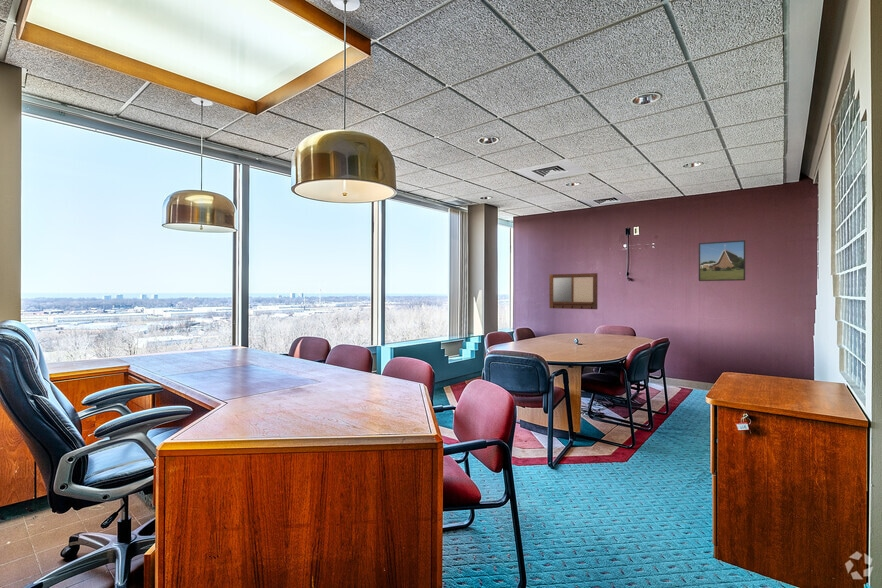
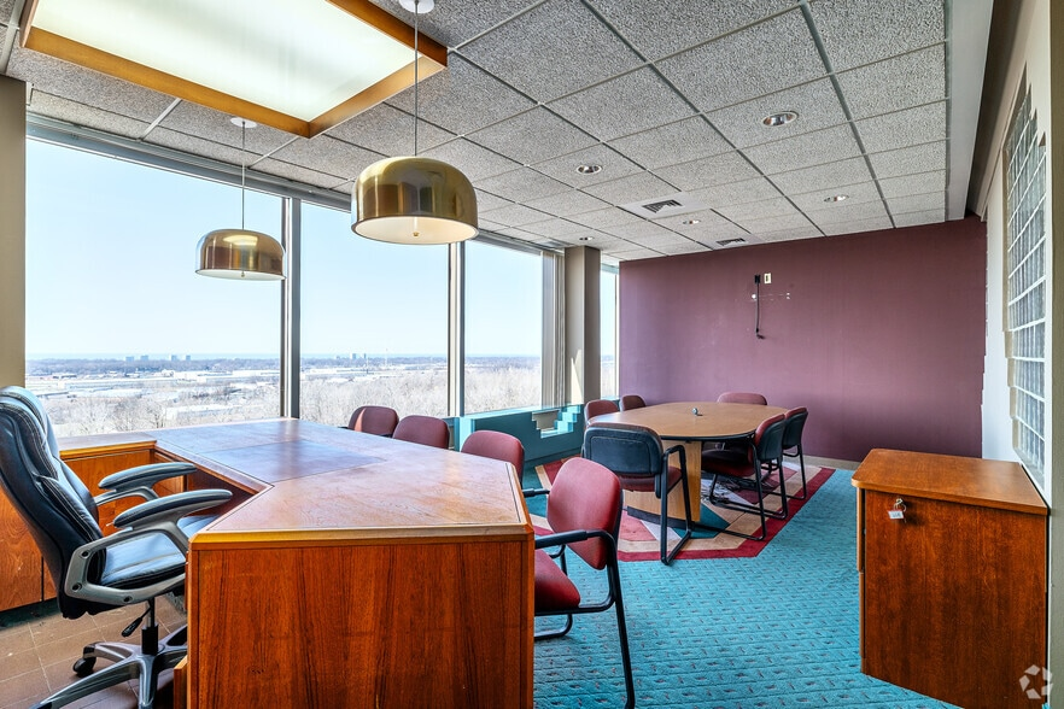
- writing board [548,272,598,310]
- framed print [698,239,746,282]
